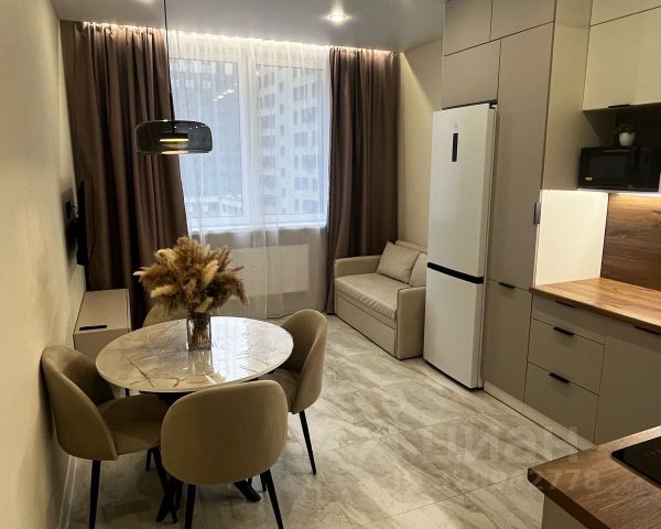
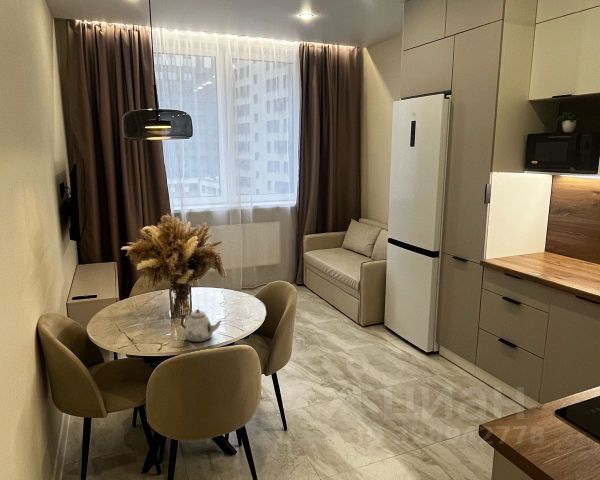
+ teapot [180,308,222,343]
